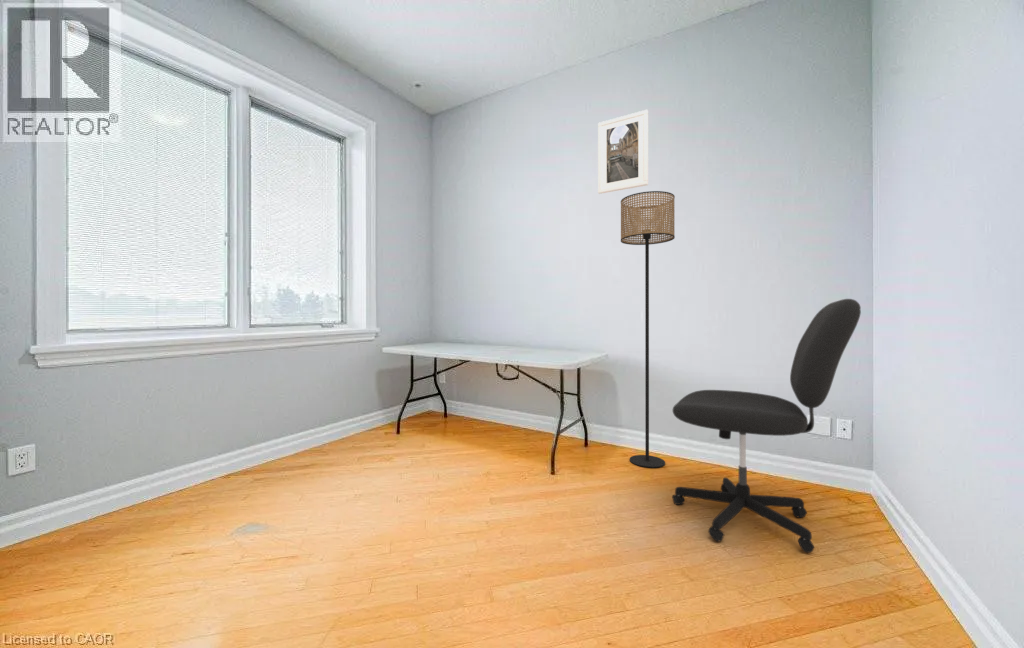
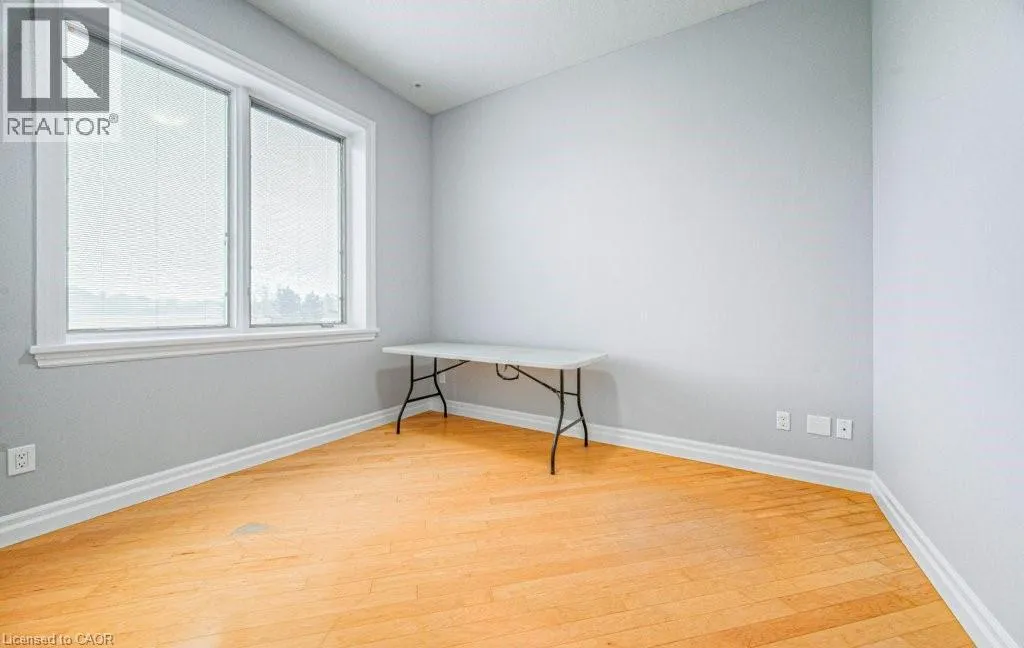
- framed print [597,109,649,195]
- floor lamp [620,190,676,469]
- office chair [671,298,862,554]
